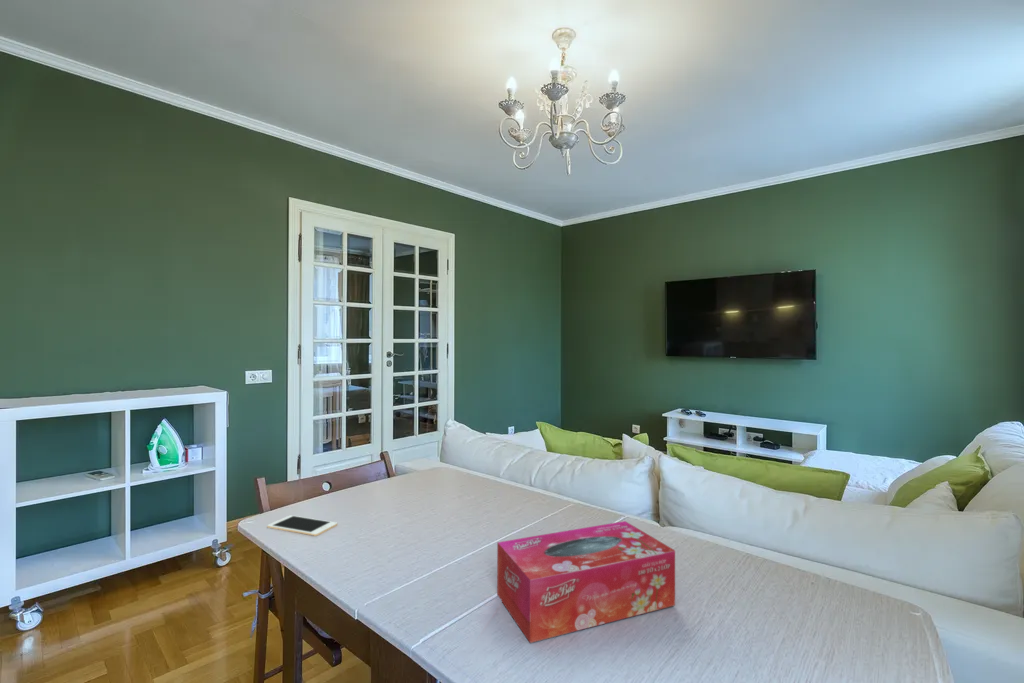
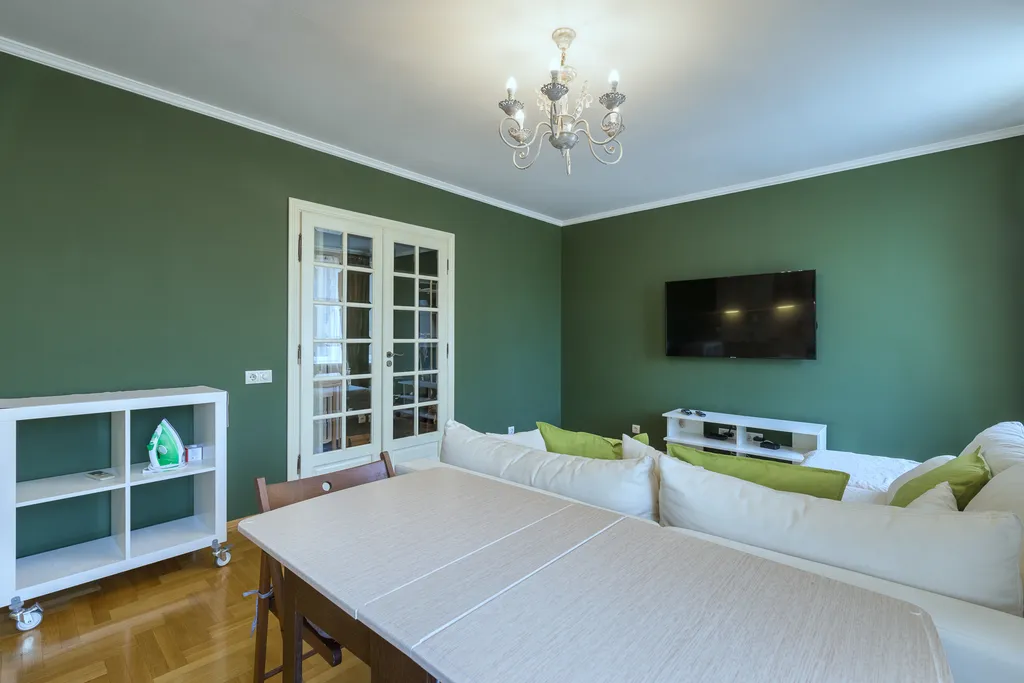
- tissue box [496,520,676,644]
- cell phone [266,514,338,537]
